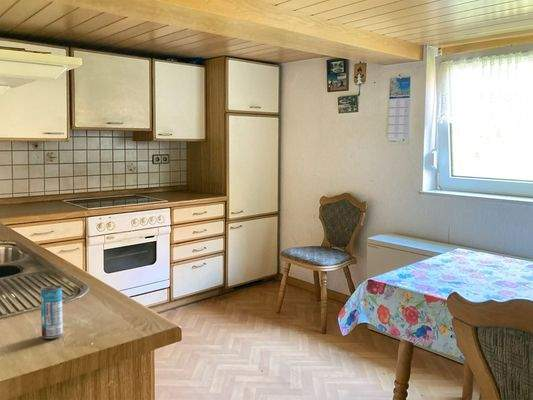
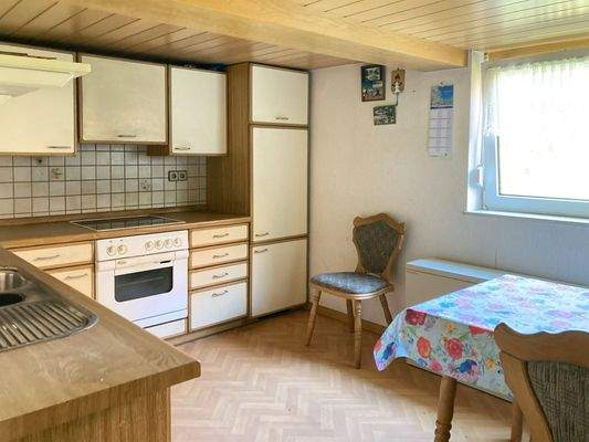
- beverage can [40,284,64,340]
